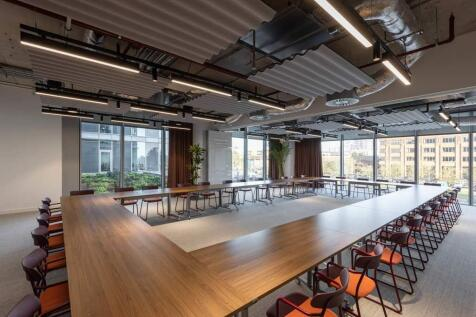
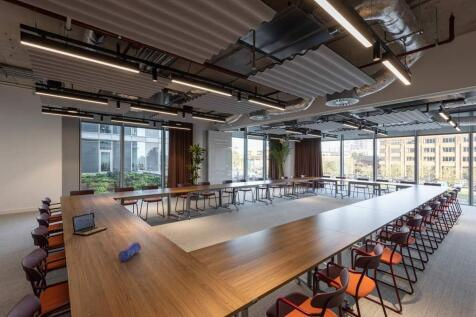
+ pencil case [118,241,142,262]
+ laptop [71,211,108,236]
